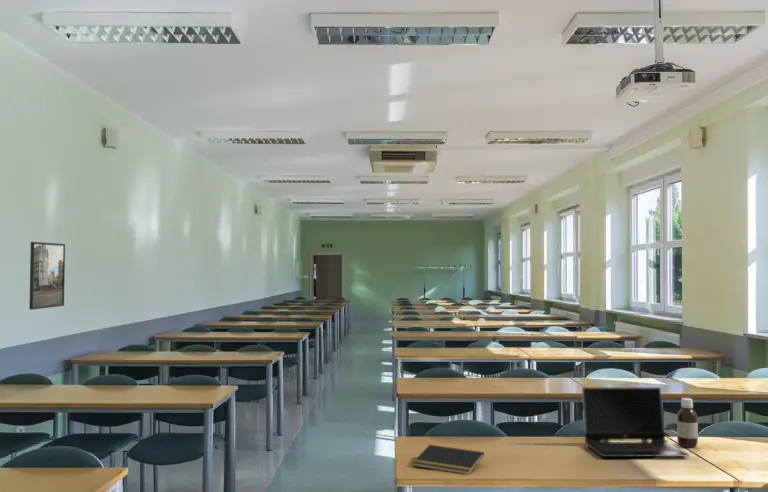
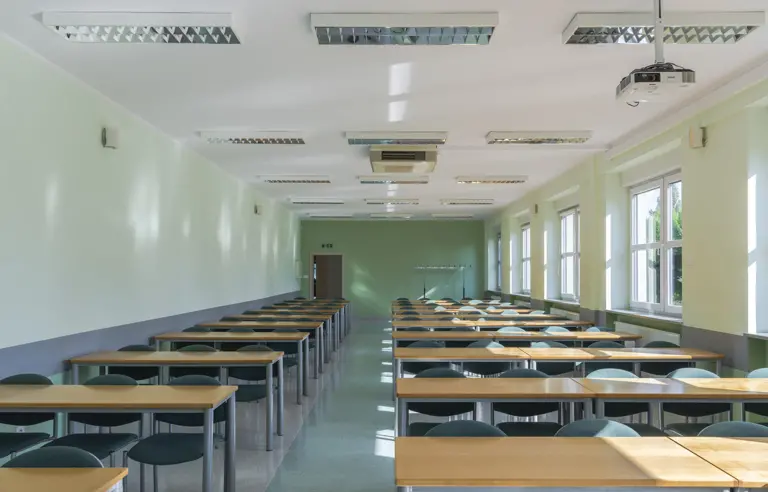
- laptop computer [581,386,691,458]
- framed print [28,241,66,311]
- bottle [676,397,699,448]
- notepad [411,444,485,475]
